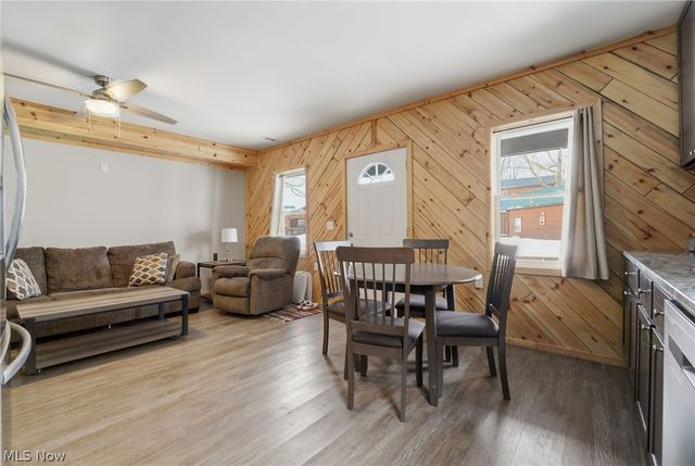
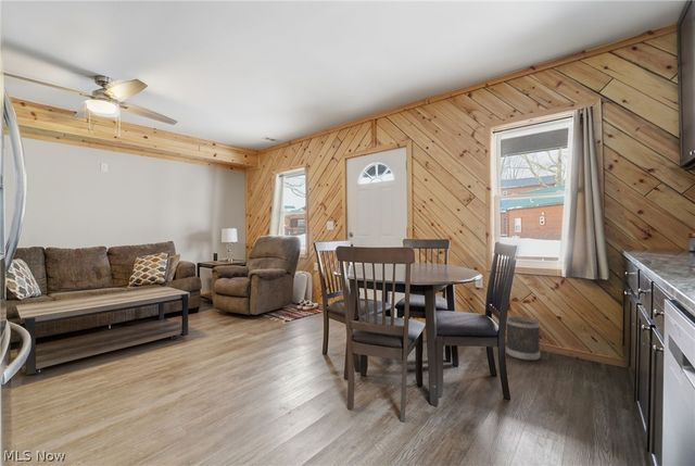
+ wastebasket [505,316,541,362]
